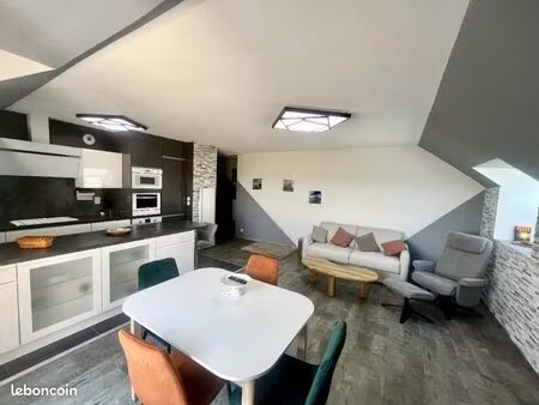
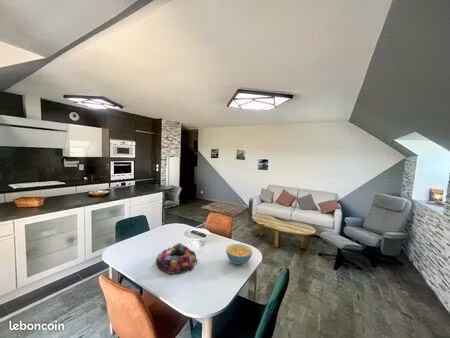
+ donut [155,242,198,275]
+ cereal bowl [225,243,254,266]
